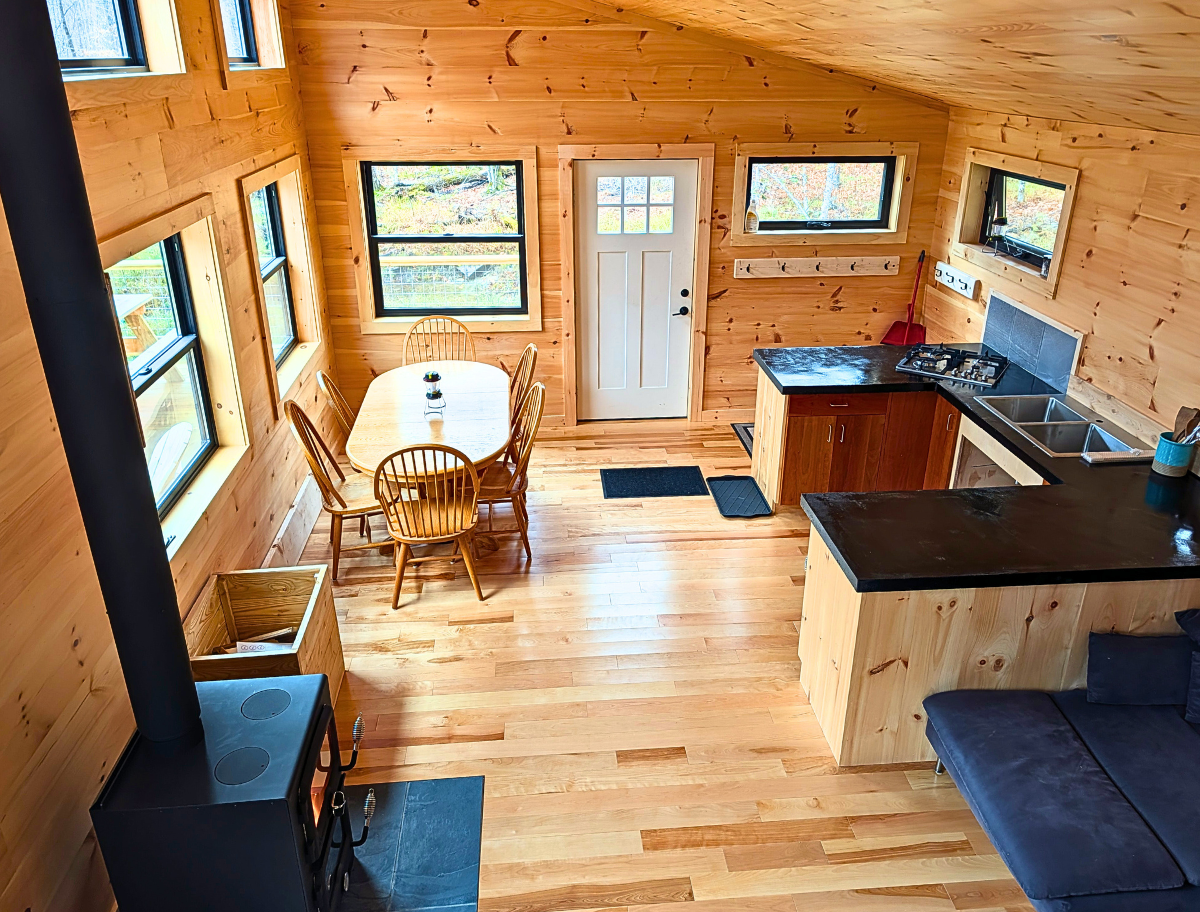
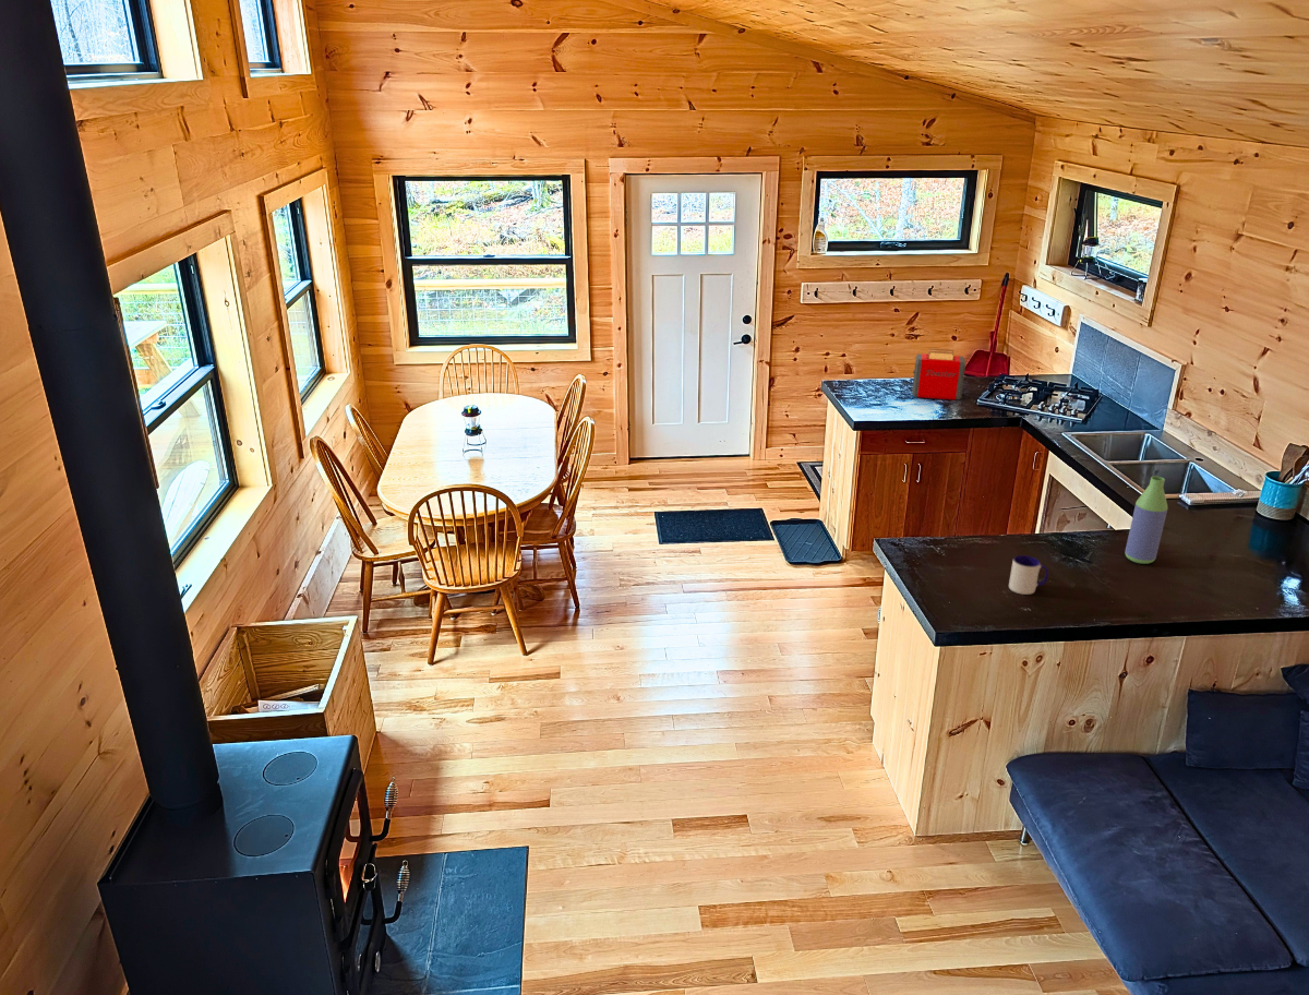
+ bottle [1124,476,1168,565]
+ mug [1008,554,1049,596]
+ toaster [911,347,966,400]
